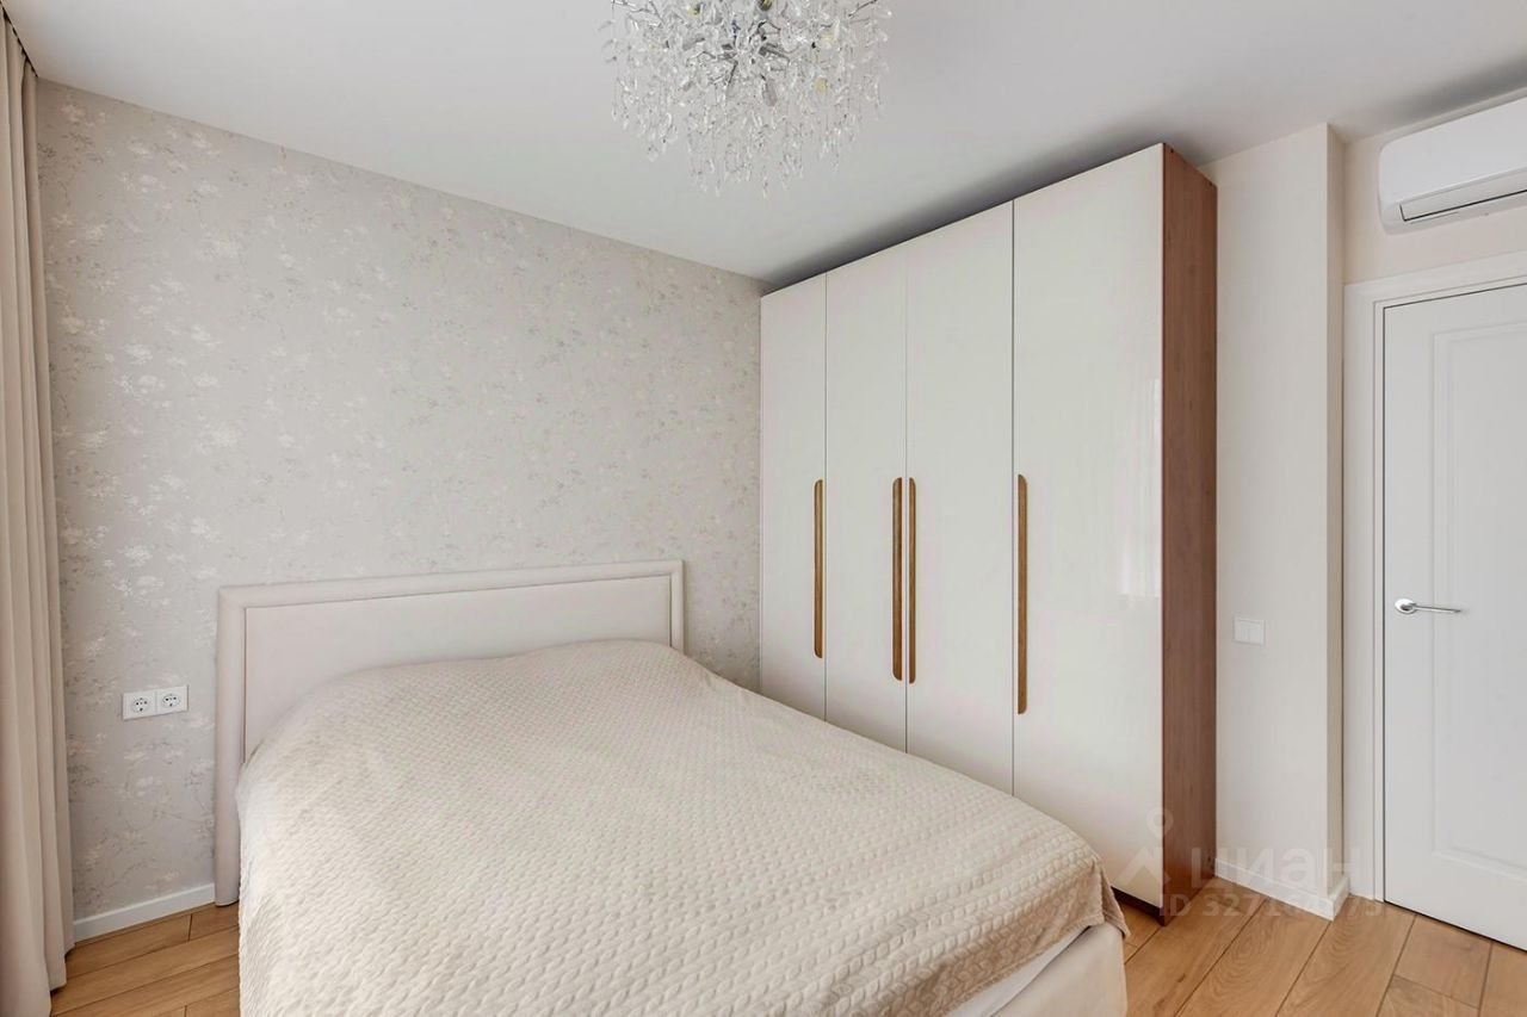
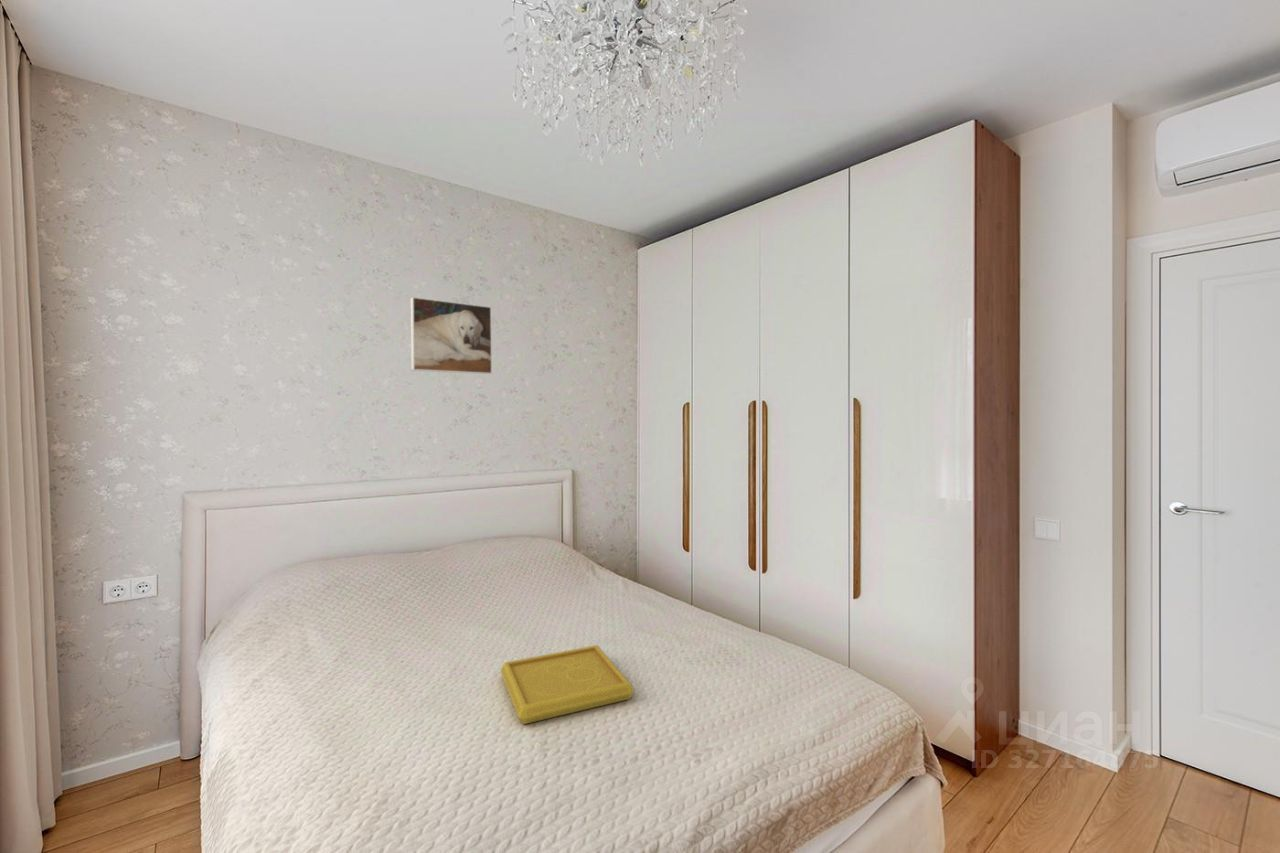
+ serving tray [499,644,635,725]
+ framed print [409,296,493,375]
